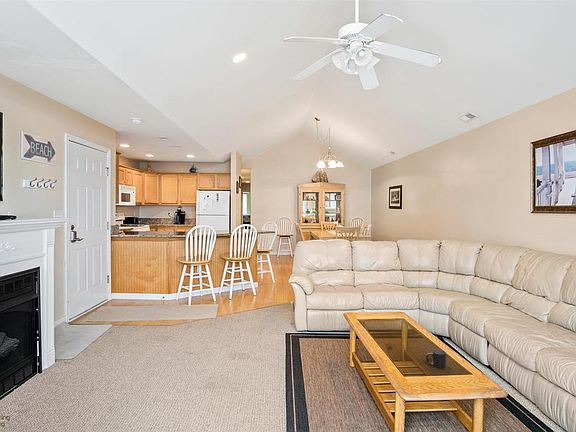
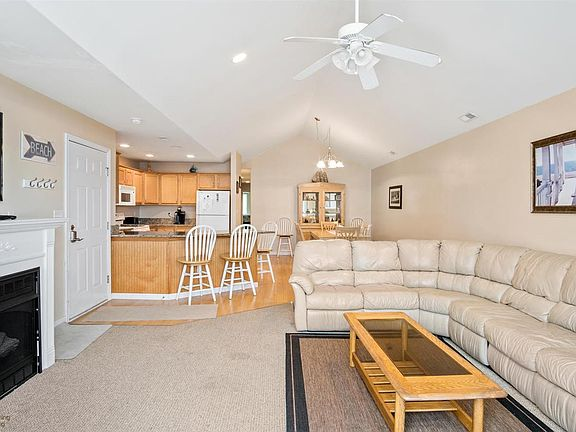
- mug [425,348,447,369]
